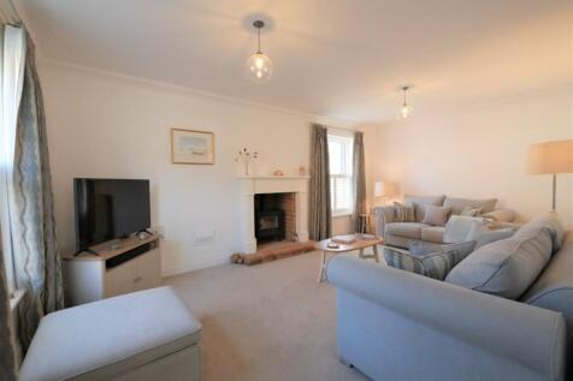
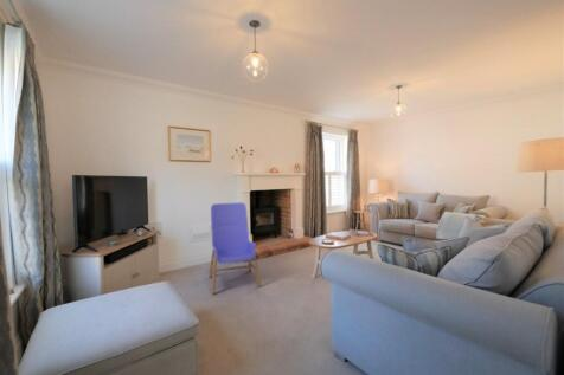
+ armchair [207,201,262,295]
